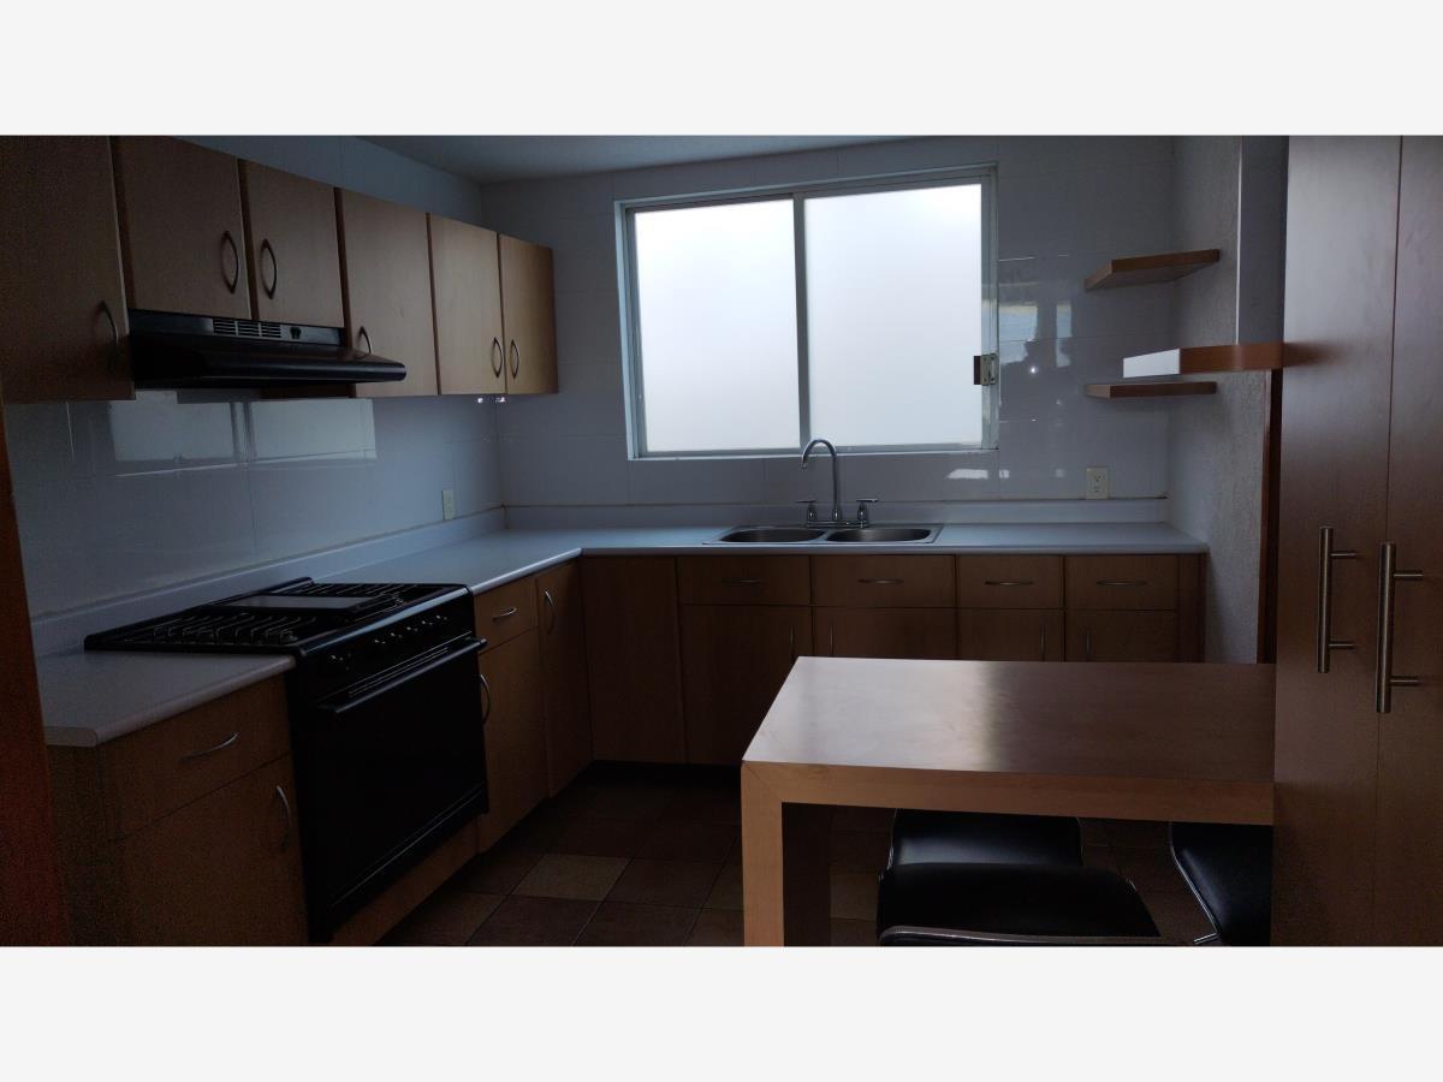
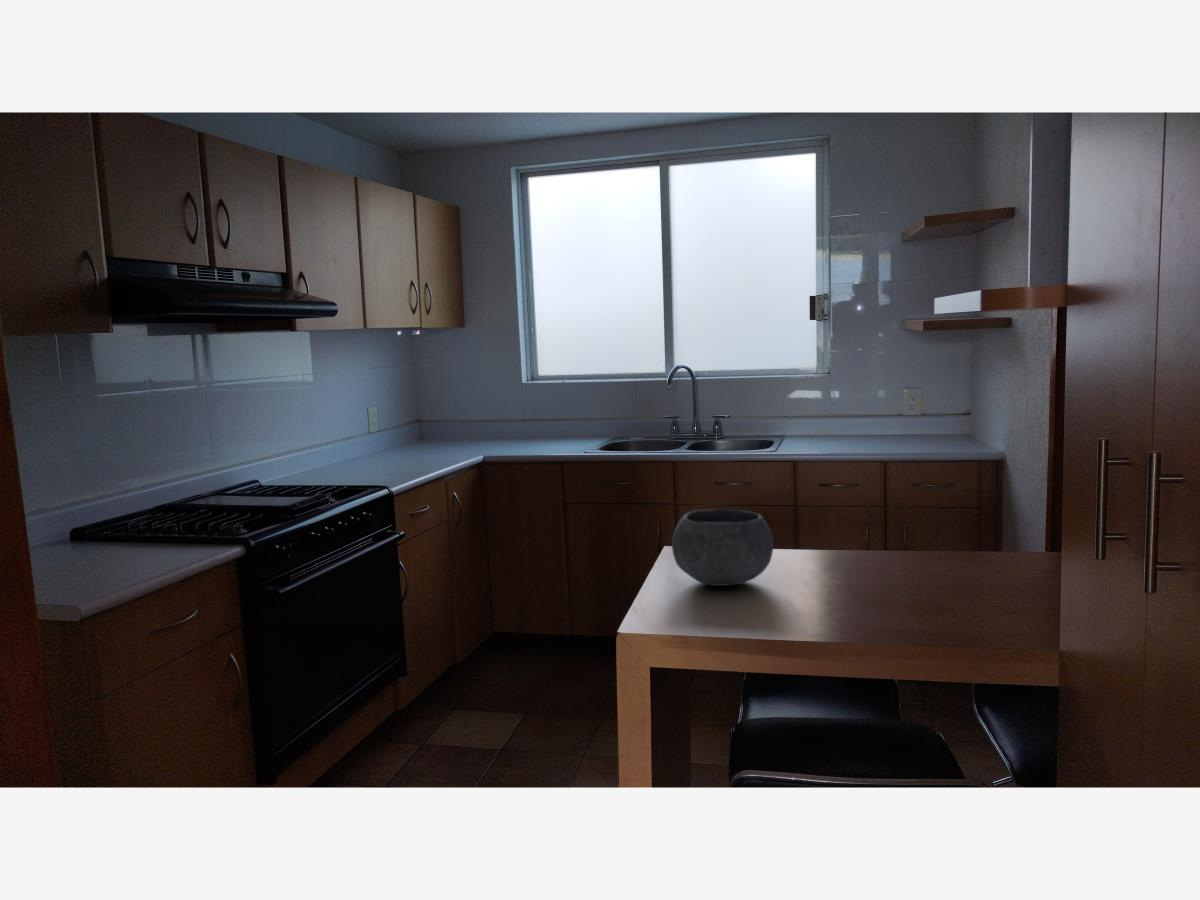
+ bowl [671,508,774,587]
